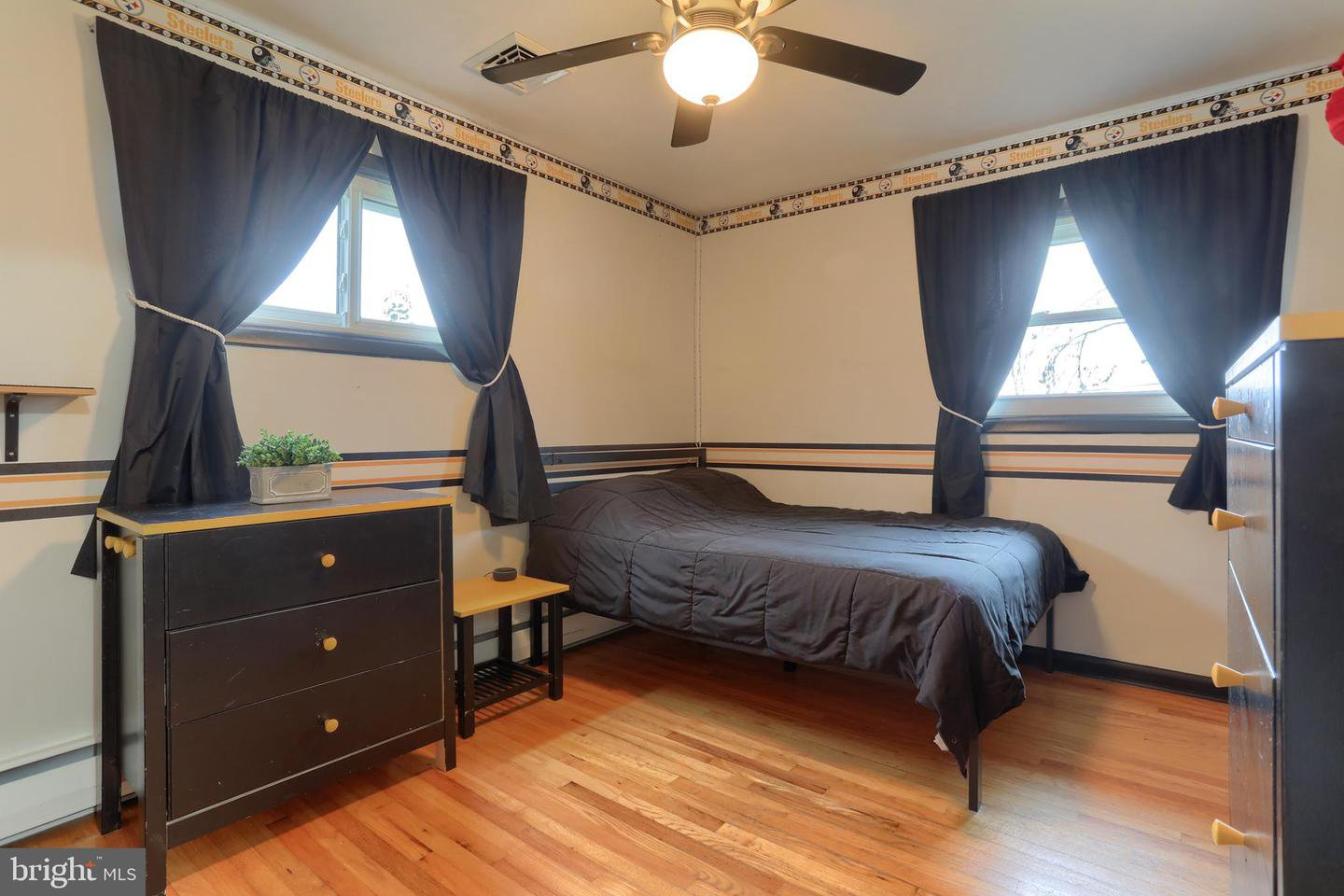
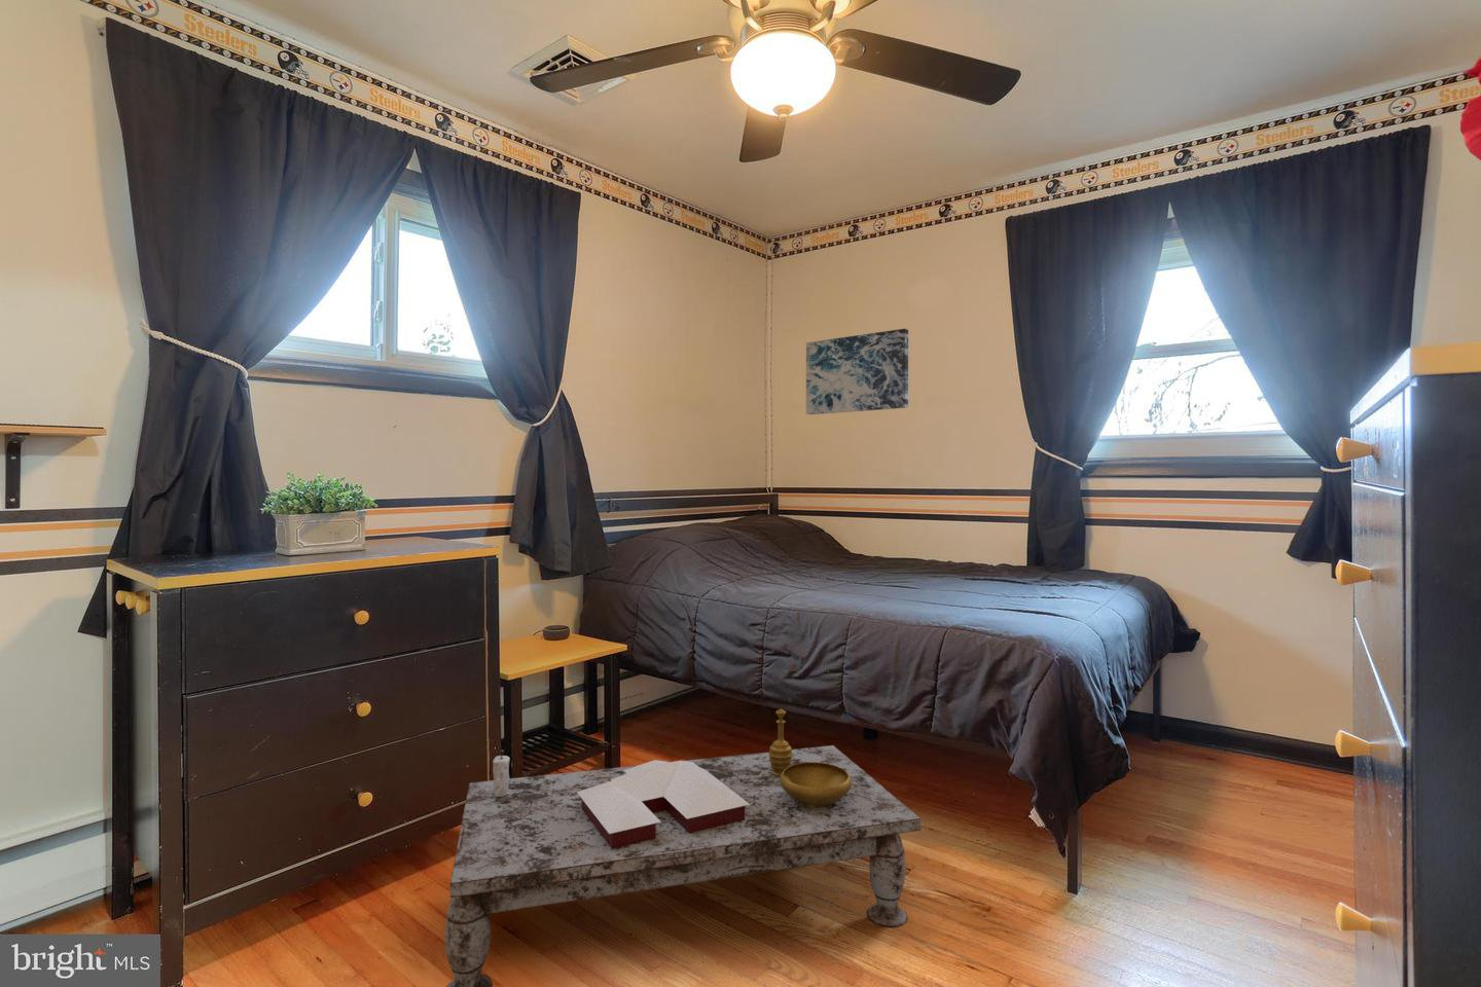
+ decorative bowl [767,708,852,809]
+ coffee table [443,745,921,987]
+ wall art [806,328,909,415]
+ books [577,759,749,849]
+ candle [491,750,511,796]
